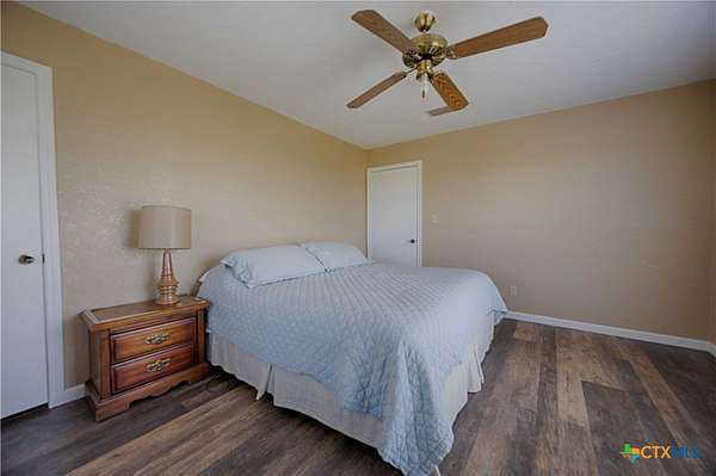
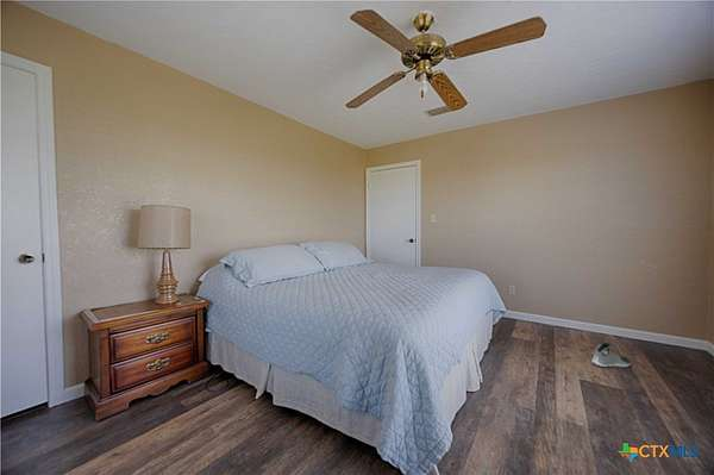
+ sneaker [590,342,632,369]
